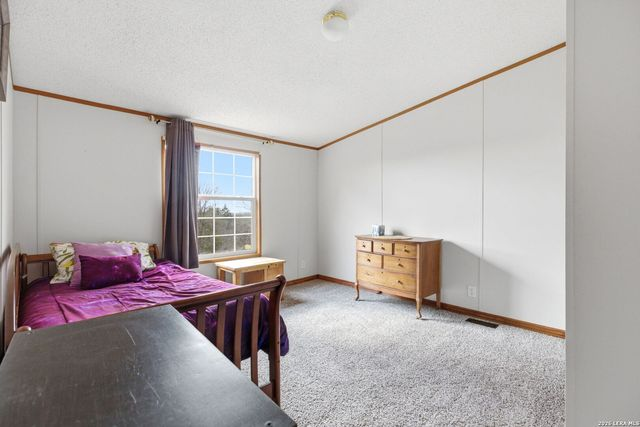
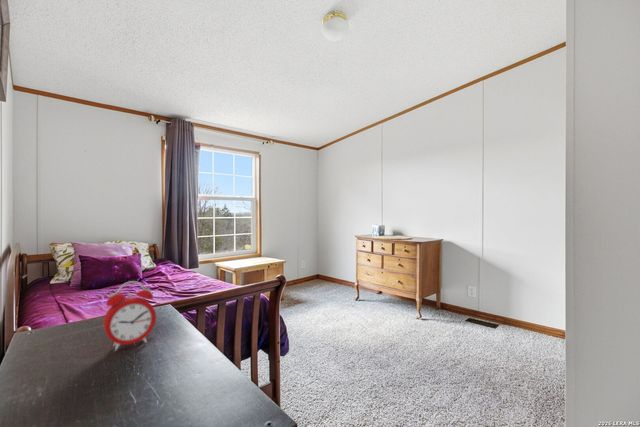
+ alarm clock [103,280,157,351]
